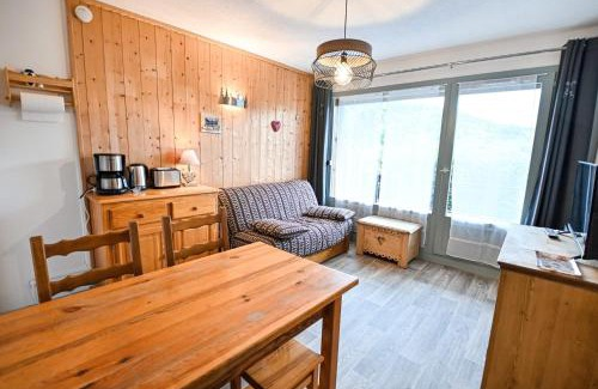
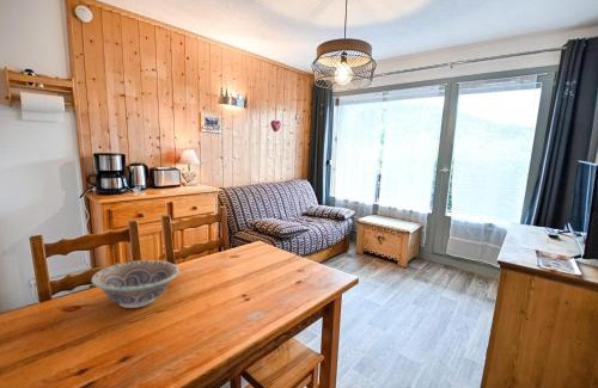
+ decorative bowl [90,259,181,309]
